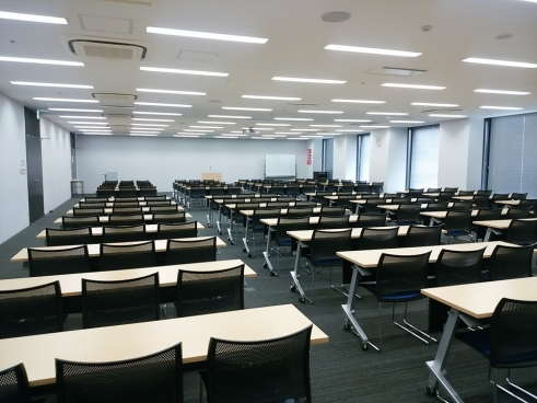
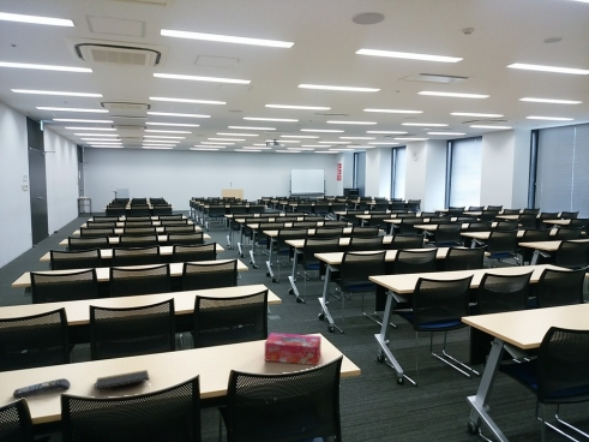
+ tissue box [264,331,321,366]
+ remote control [12,377,72,399]
+ notepad [94,369,150,392]
